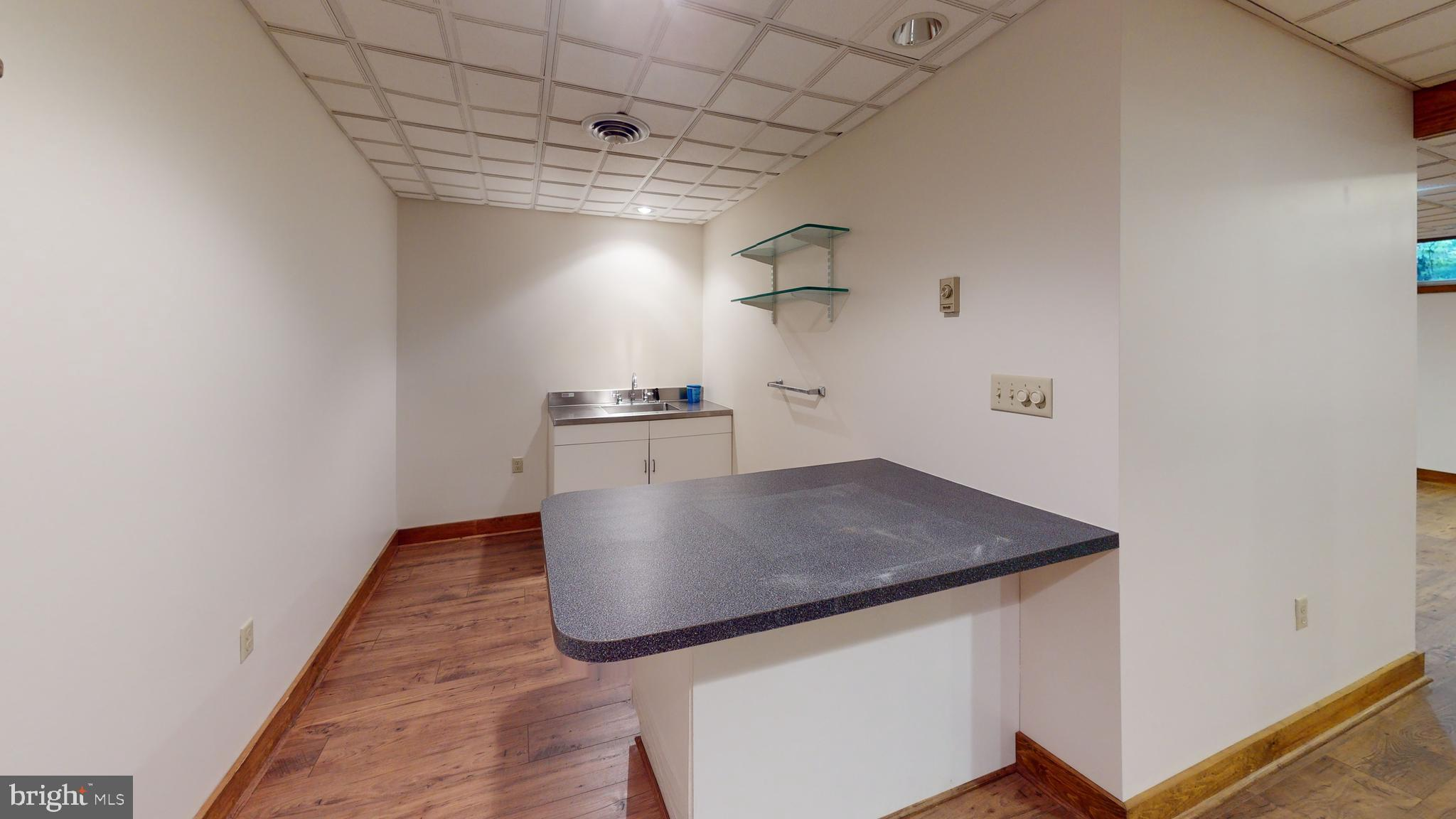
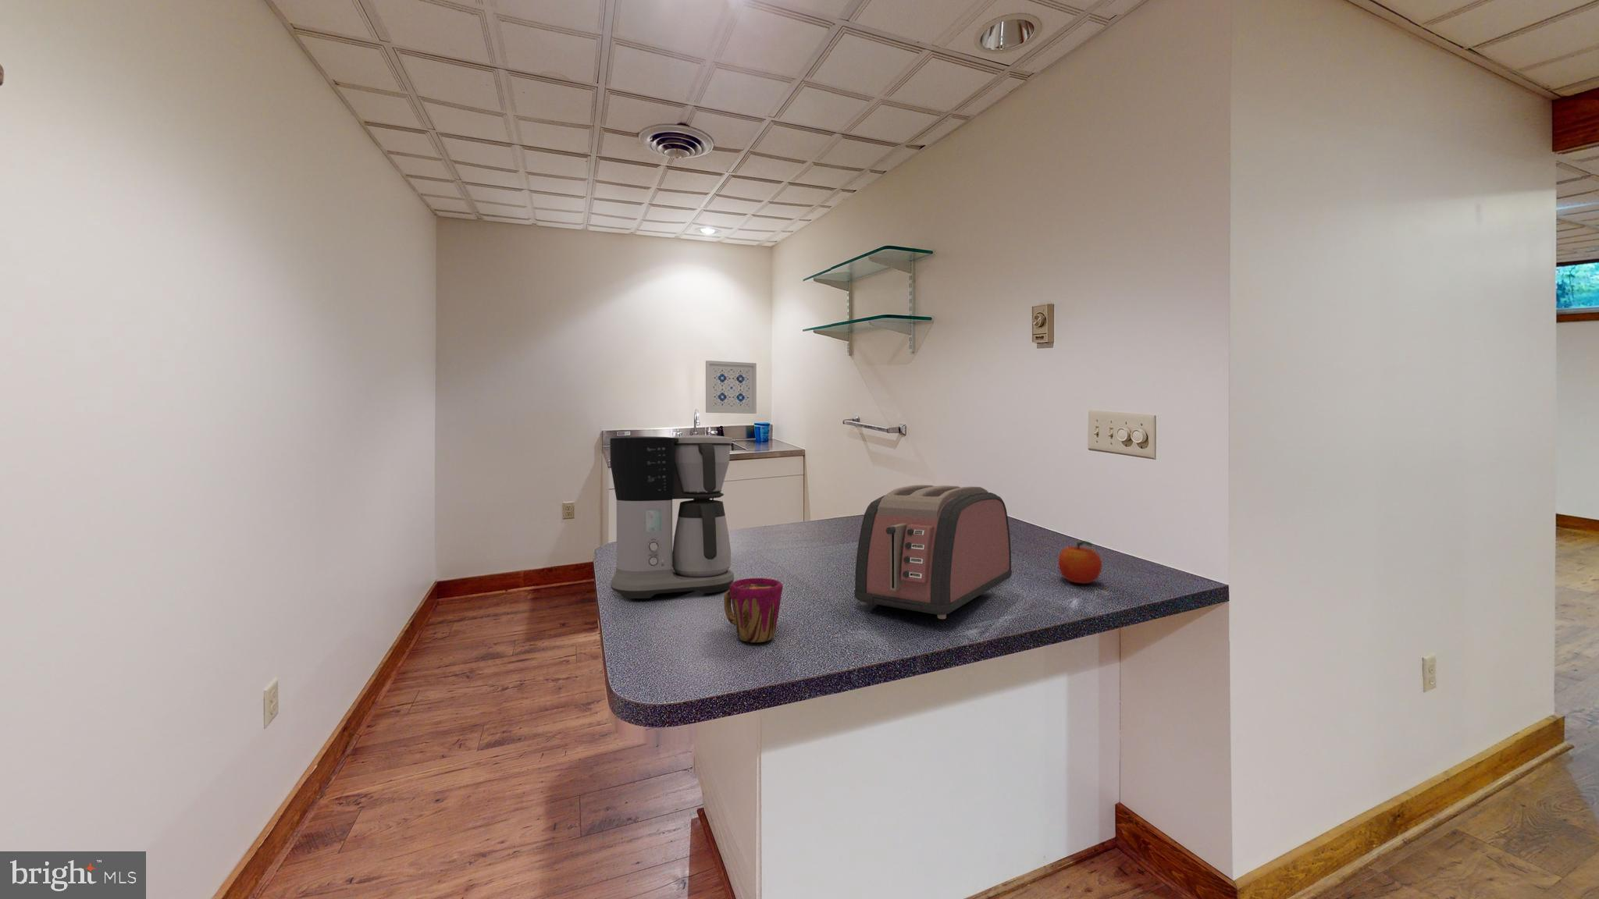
+ toaster [853,484,1013,619]
+ wall art [705,360,758,415]
+ cup [723,577,783,643]
+ coffee maker [610,434,735,599]
+ fruit [1058,540,1103,584]
